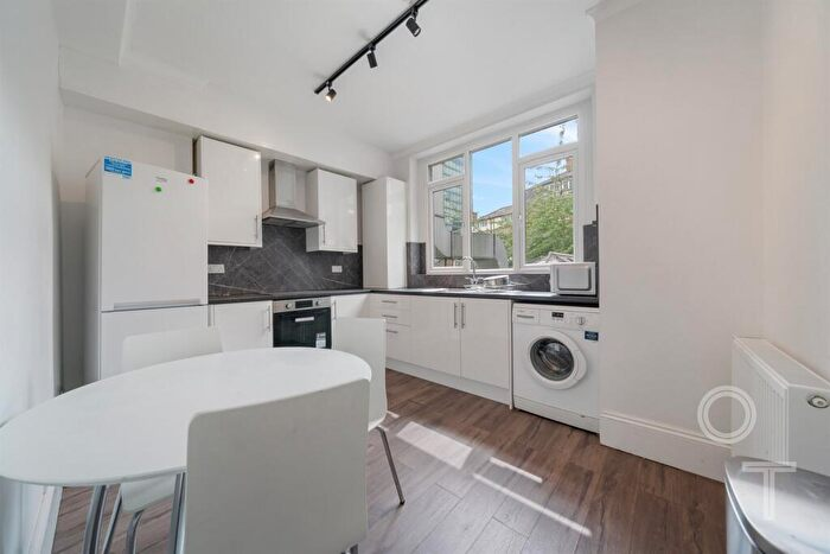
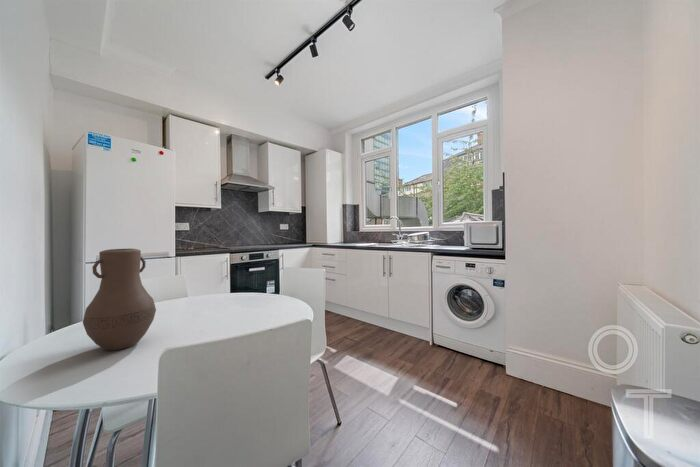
+ vase [82,248,157,352]
